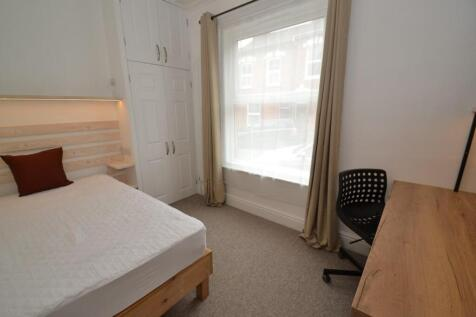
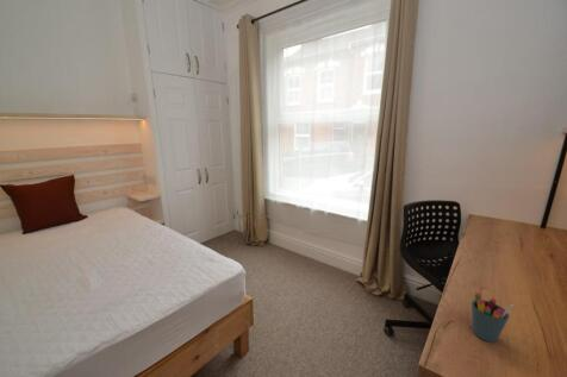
+ pen holder [471,291,515,344]
